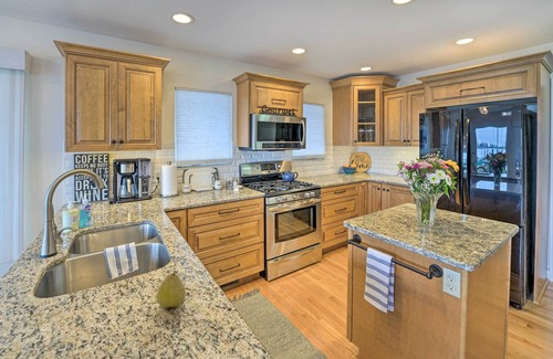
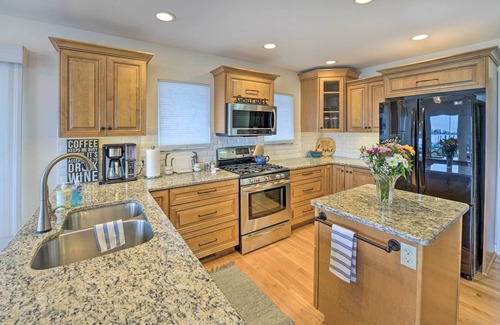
- fruit [155,271,187,309]
